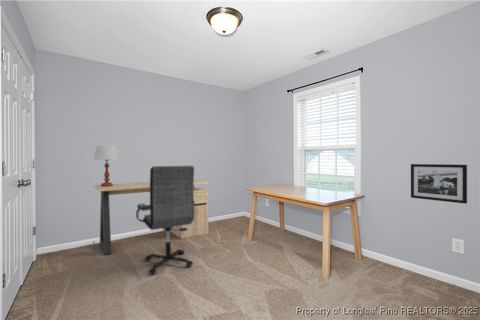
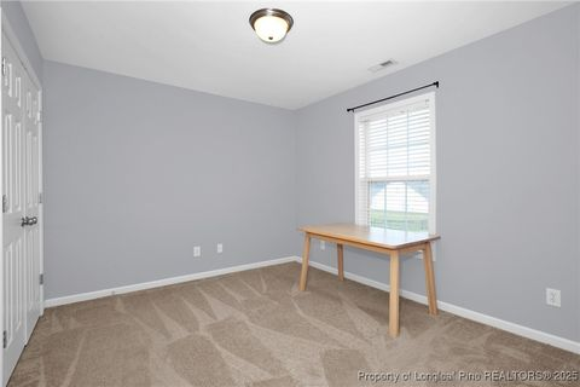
- table lamp [93,145,120,187]
- desk [93,179,210,255]
- office chair [135,165,195,275]
- picture frame [410,163,468,205]
